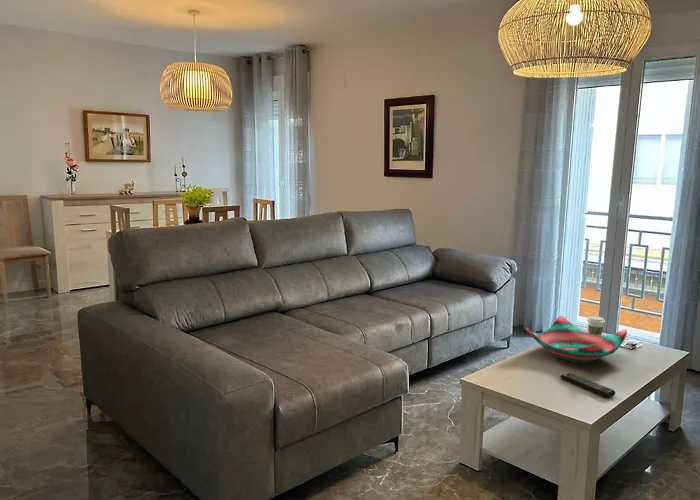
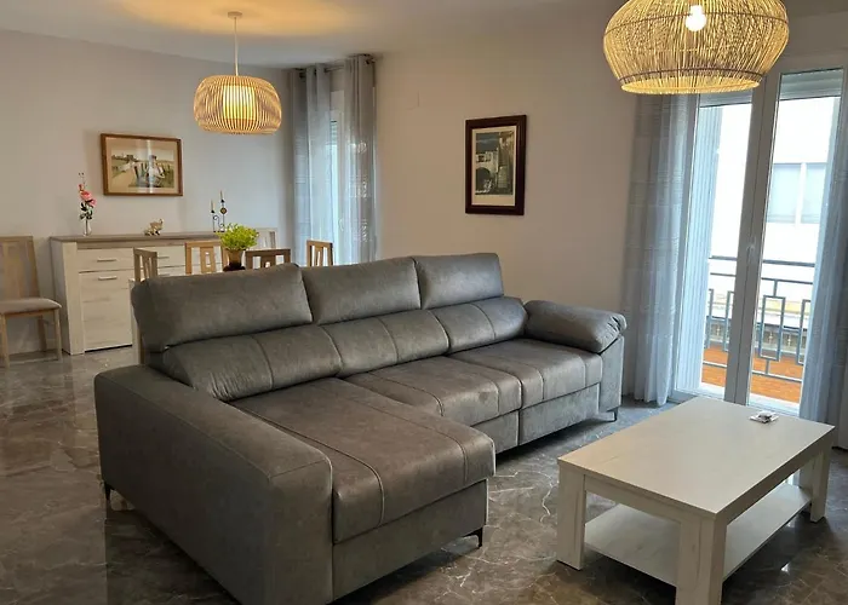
- coffee cup [586,315,606,335]
- decorative bowl [526,315,628,364]
- remote control [559,372,616,398]
